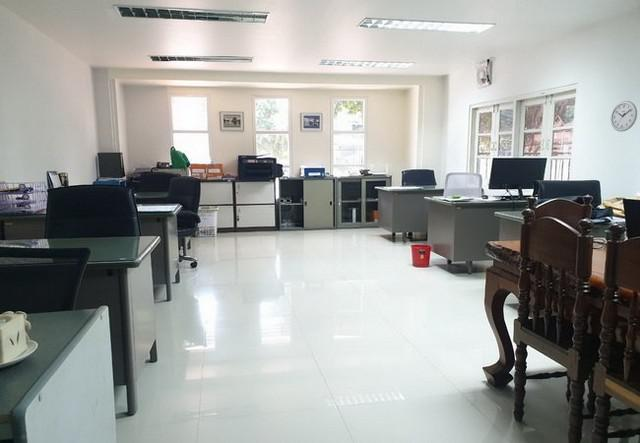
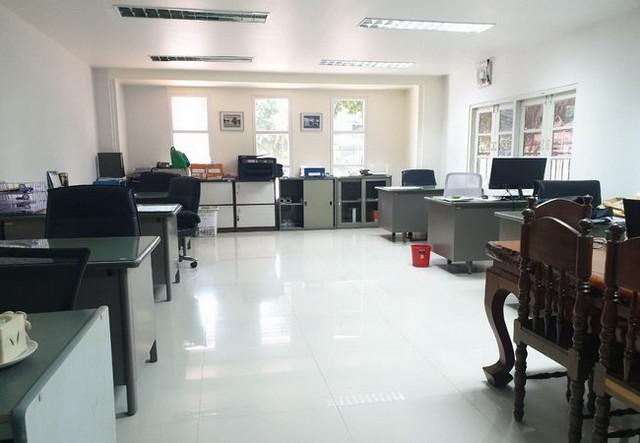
- wall clock [610,100,638,132]
